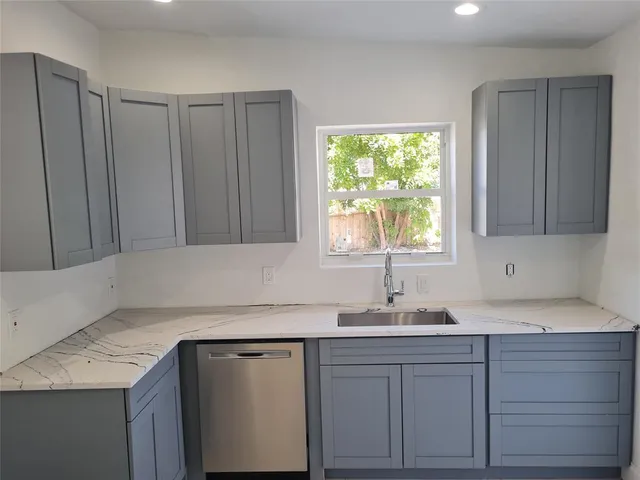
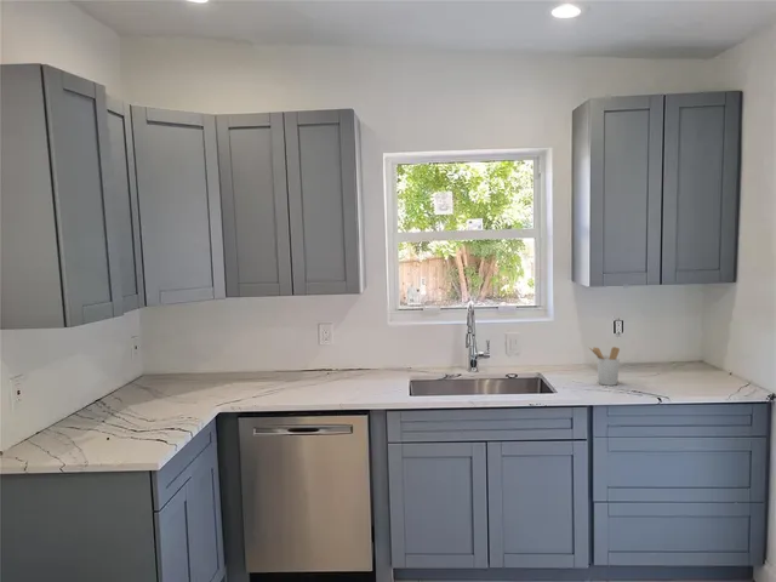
+ utensil holder [587,346,621,387]
